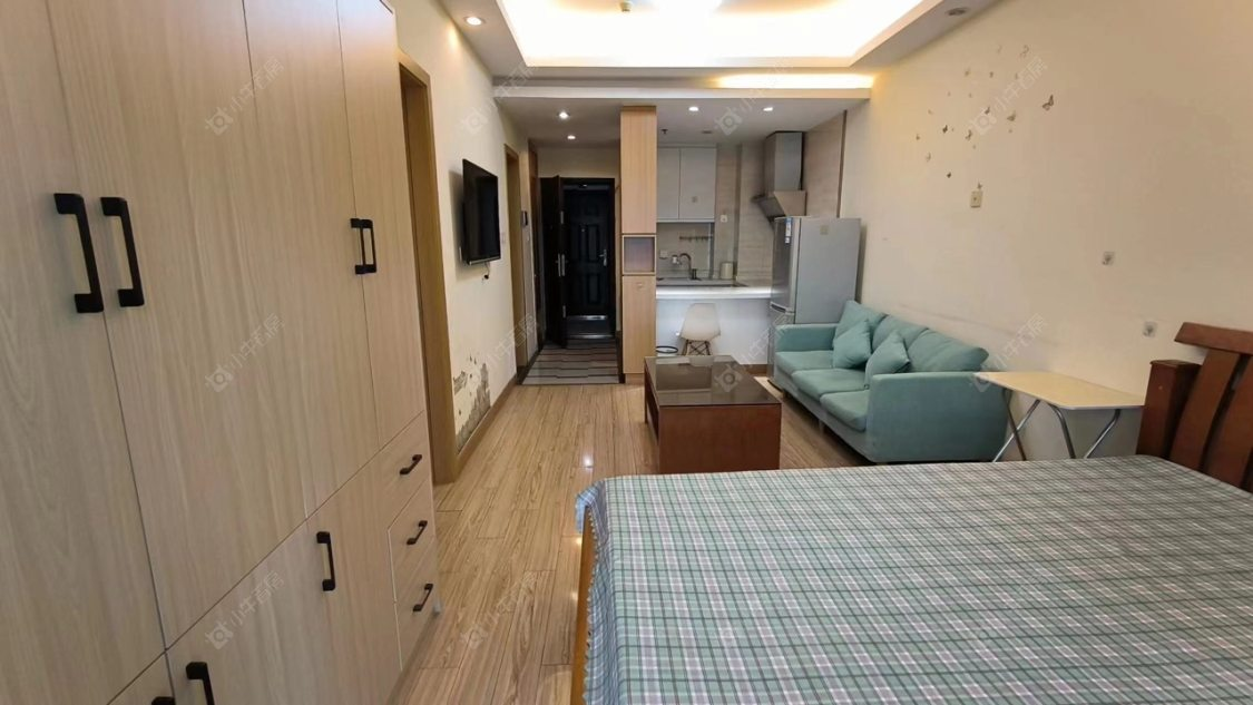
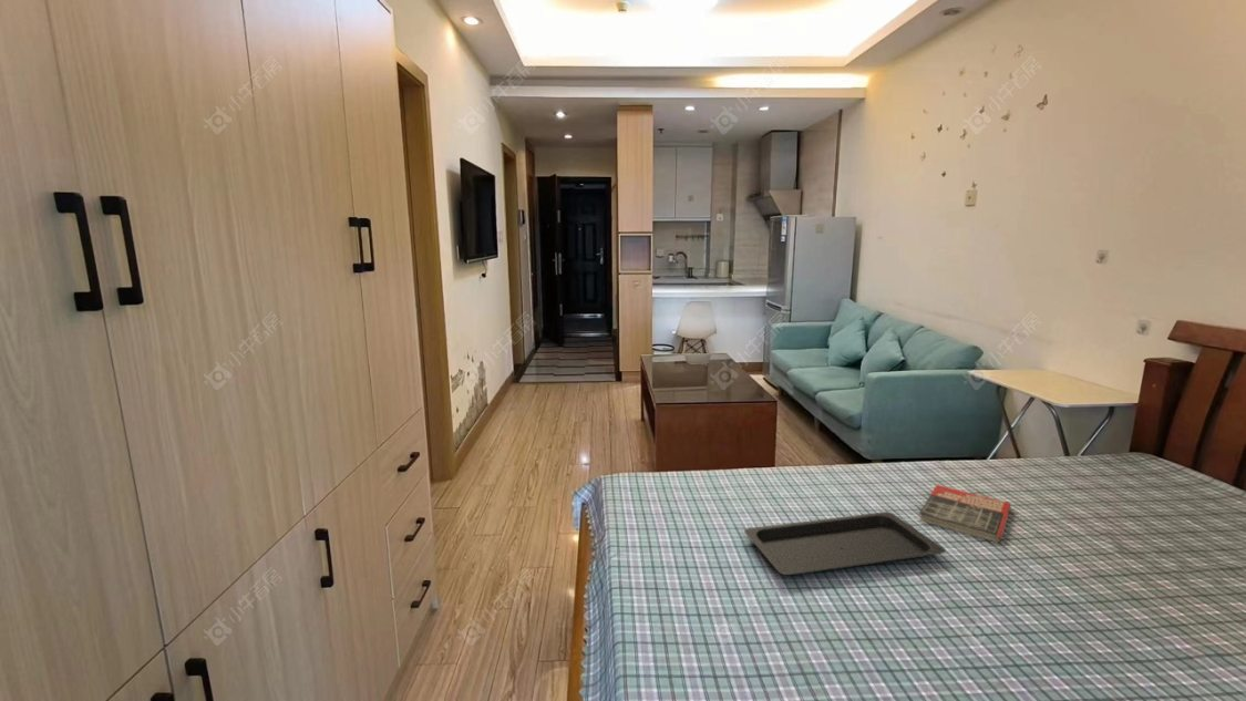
+ book [918,484,1012,544]
+ serving tray [743,511,947,577]
